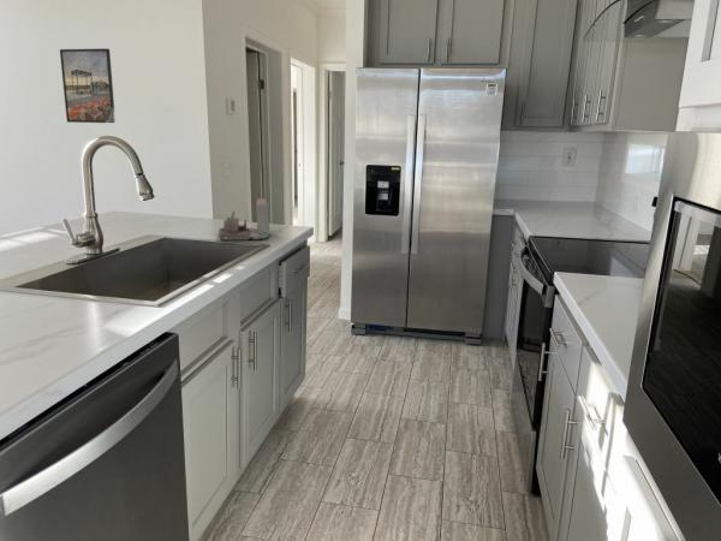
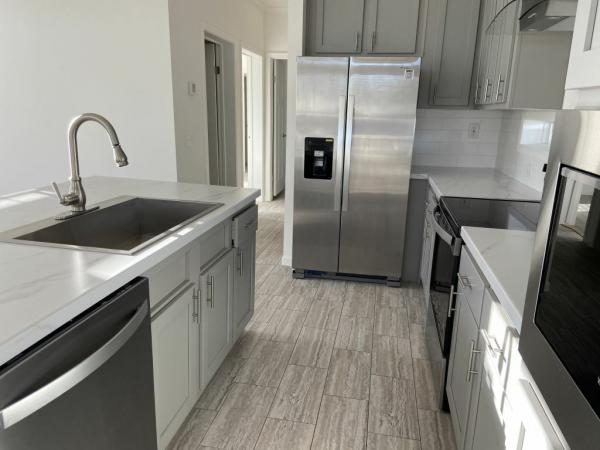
- chair [218,197,270,240]
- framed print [59,47,117,124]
